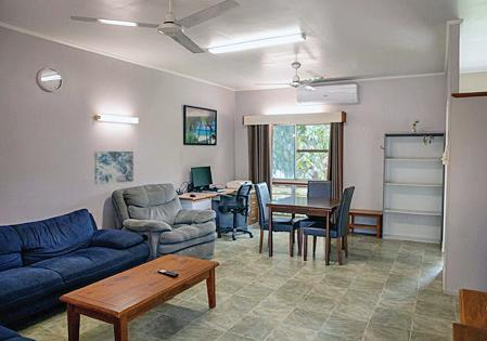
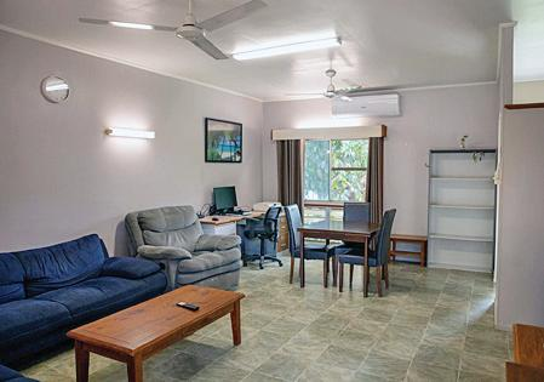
- wall art [93,150,134,185]
